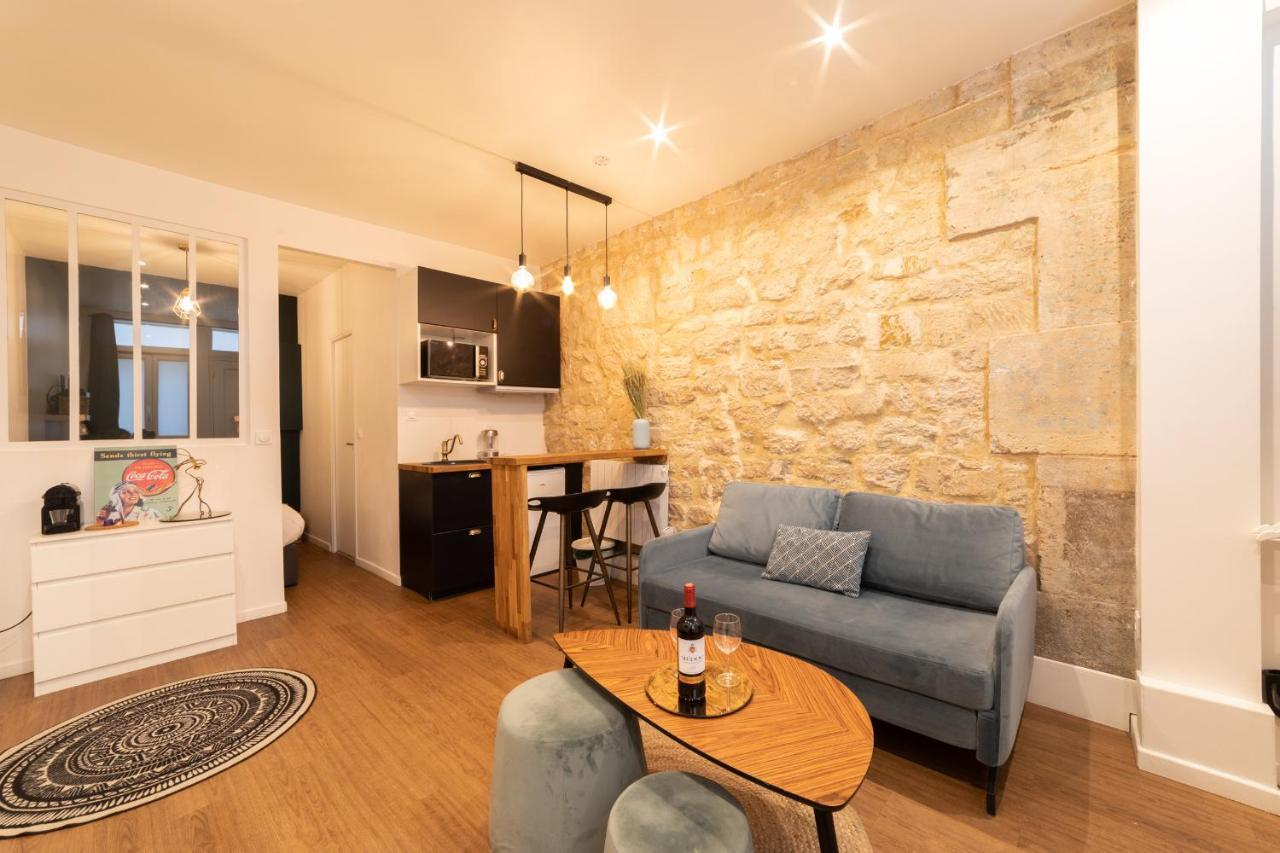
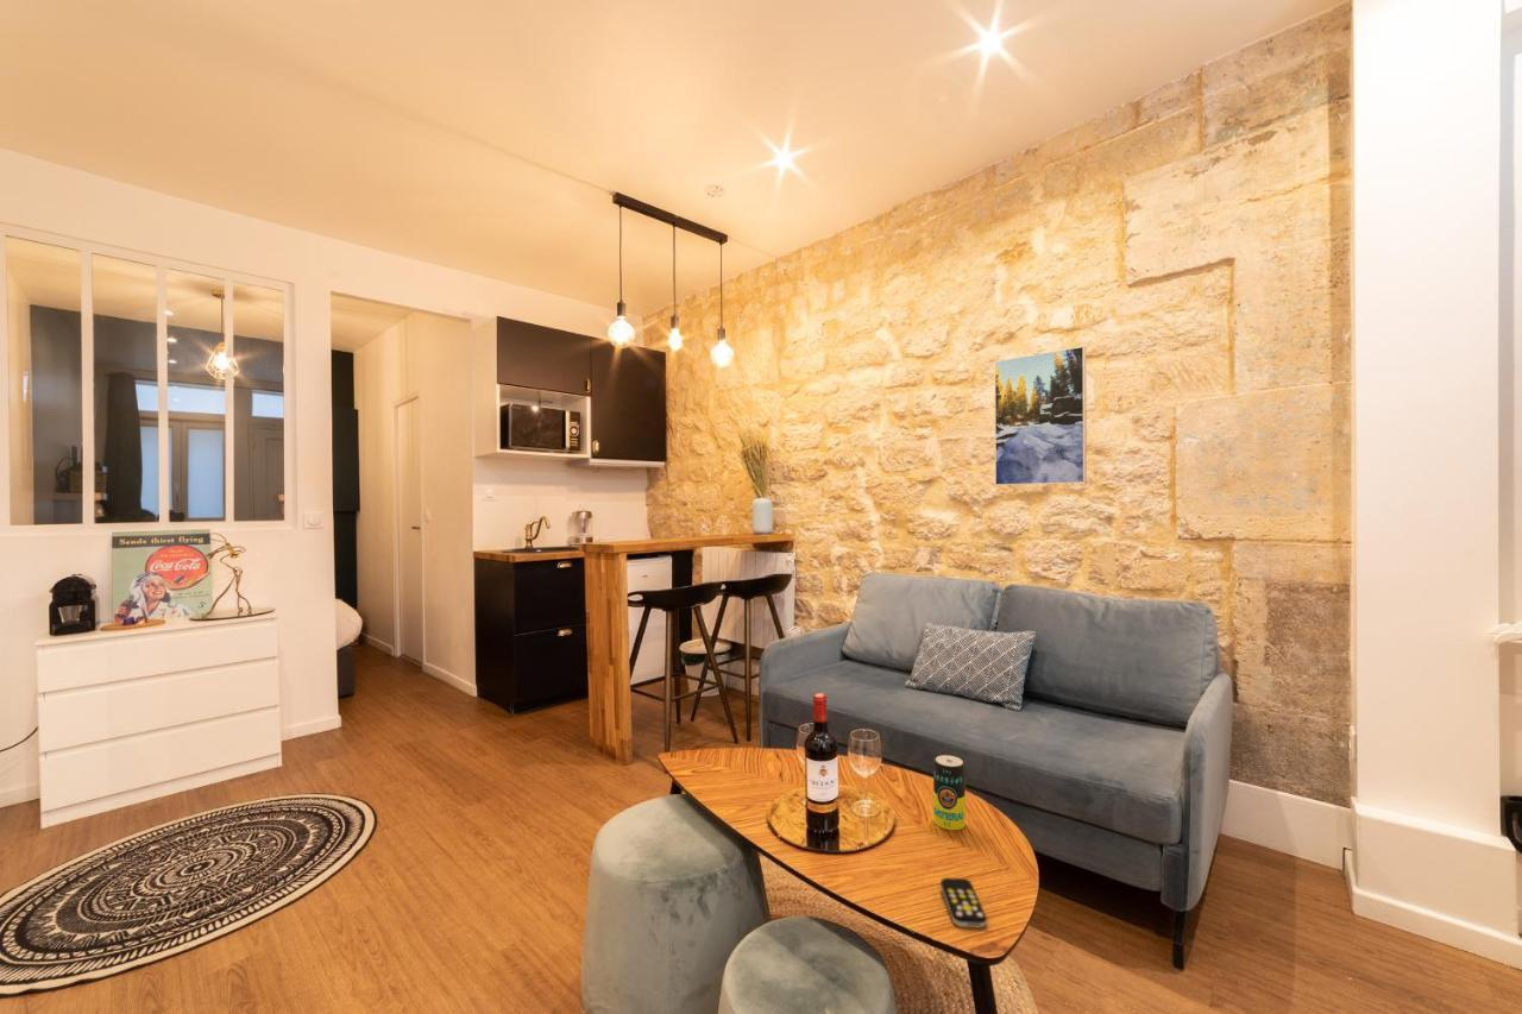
+ candle [932,754,967,831]
+ remote control [939,876,988,928]
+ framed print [993,345,1088,486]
